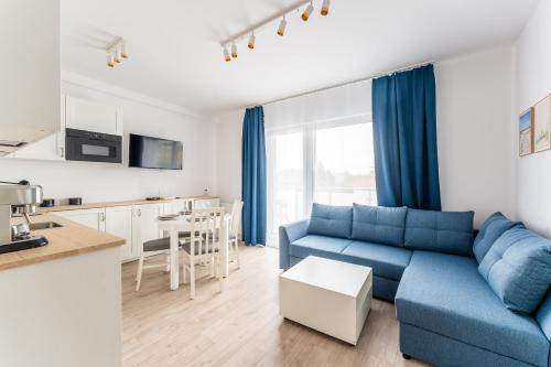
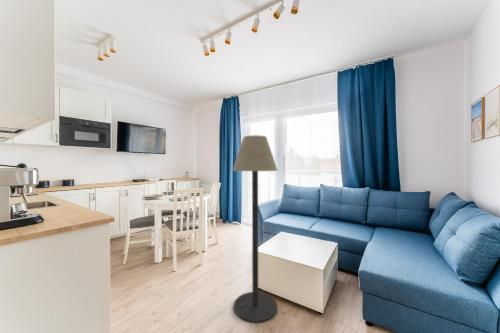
+ floor lamp [231,134,279,325]
